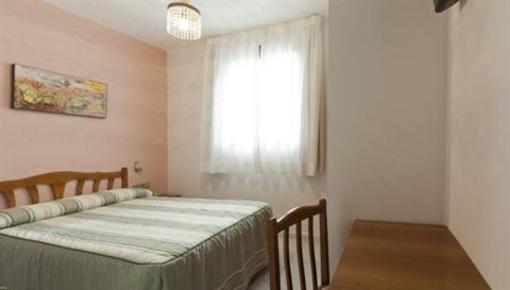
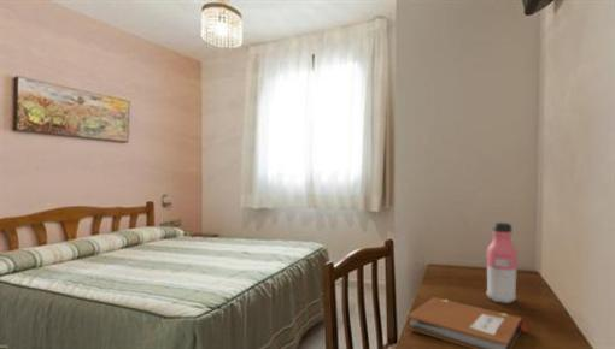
+ notebook [405,296,528,349]
+ water bottle [485,221,519,304]
